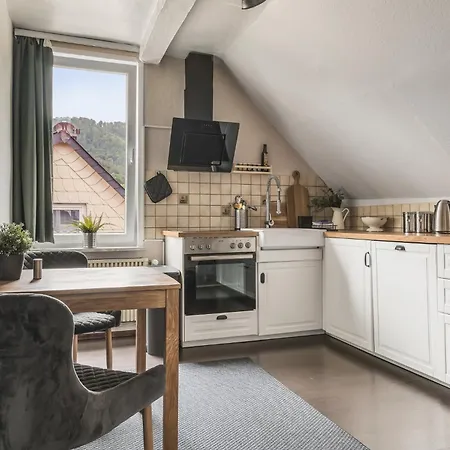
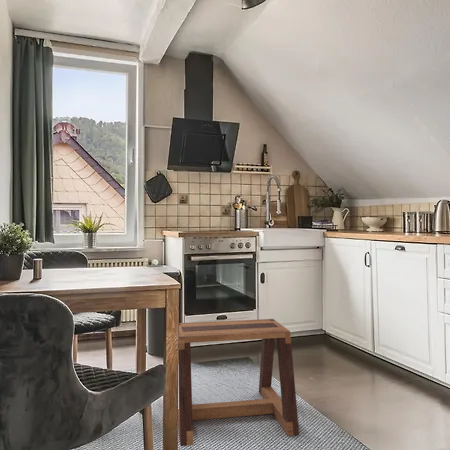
+ stool [177,318,300,447]
